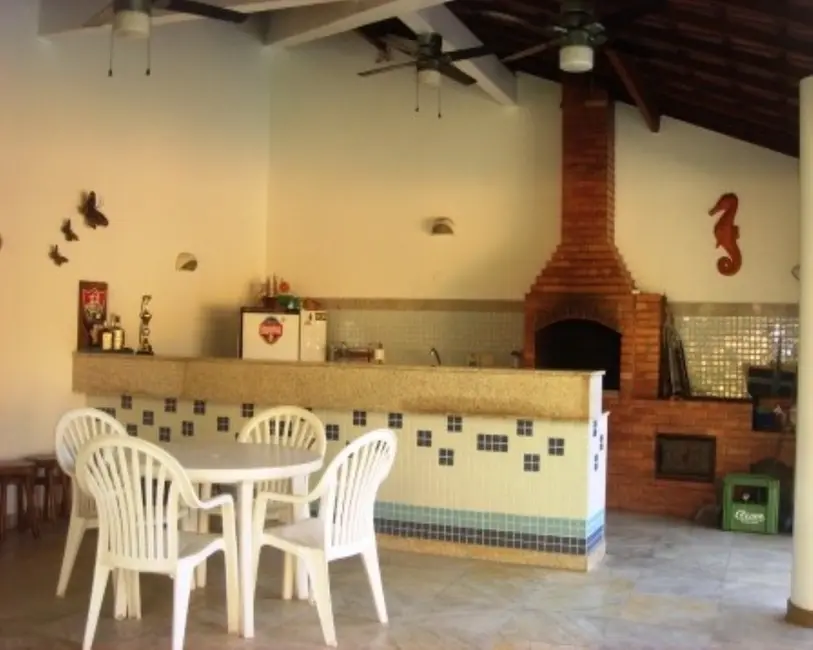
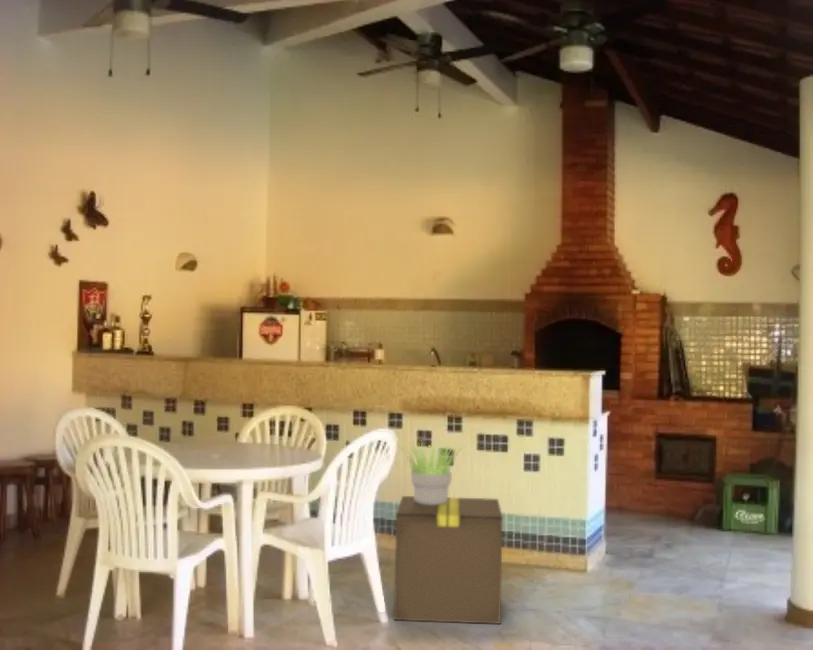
+ potted plant [398,439,465,505]
+ cardboard box [393,495,504,625]
